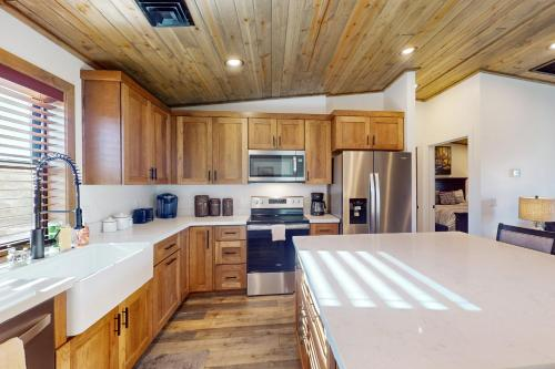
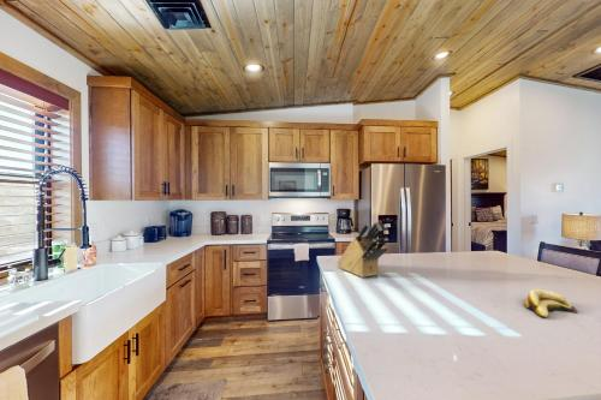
+ knife block [337,220,389,279]
+ banana [523,288,579,320]
